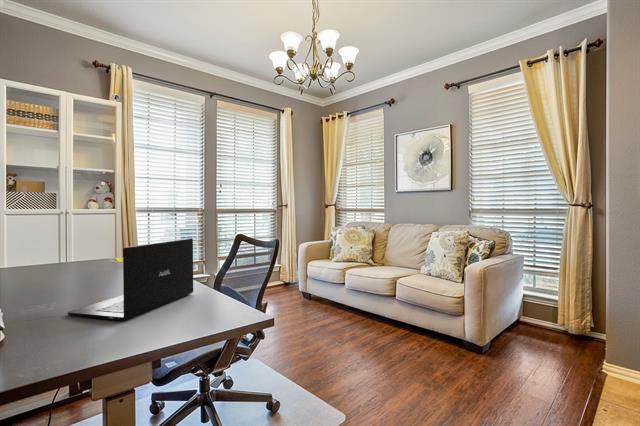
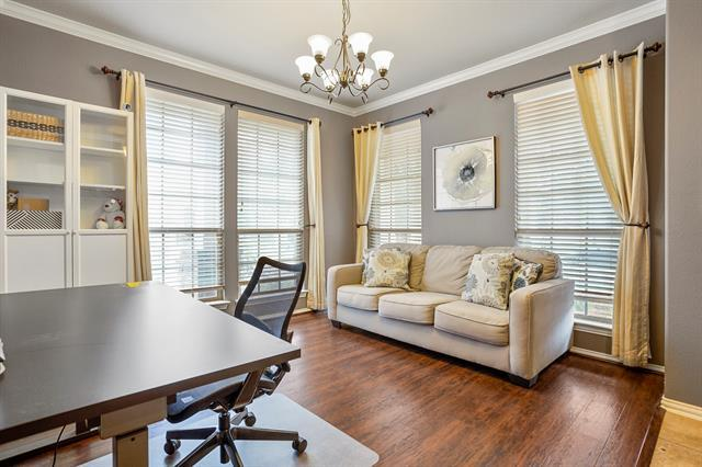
- laptop [67,238,194,321]
